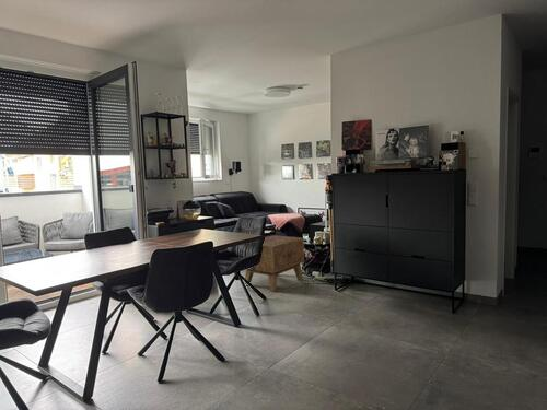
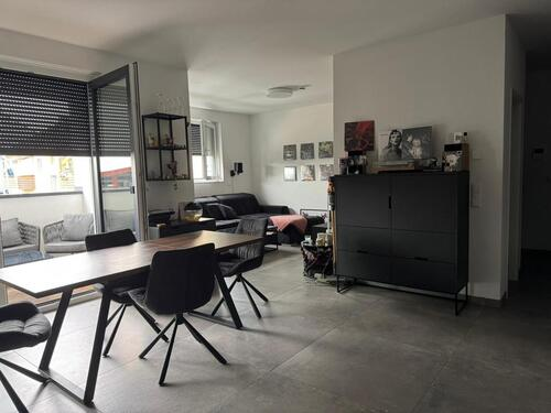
- side table [244,234,305,292]
